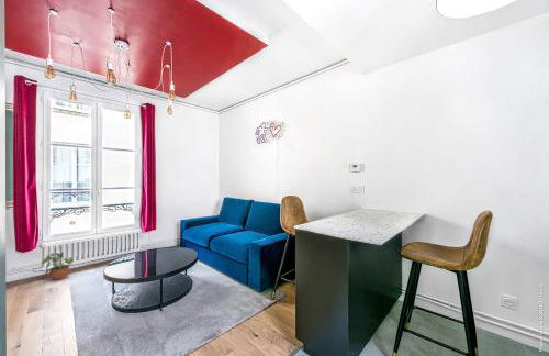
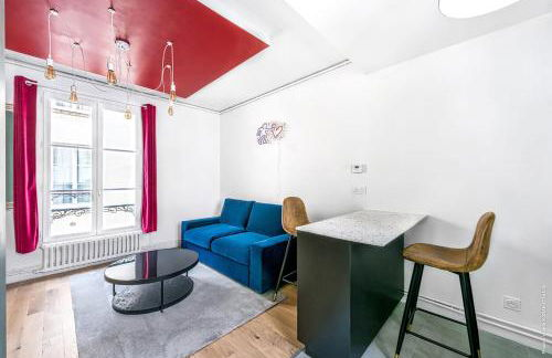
- potted plant [41,248,75,281]
